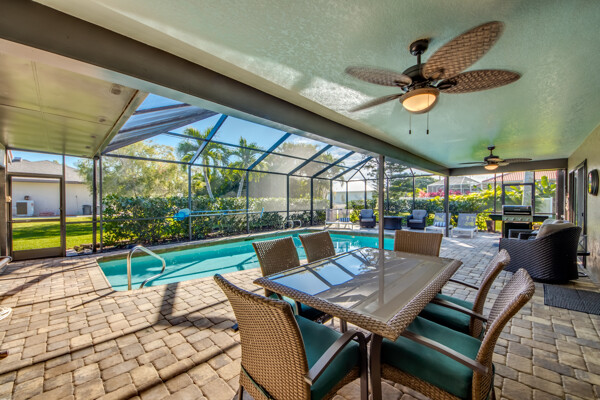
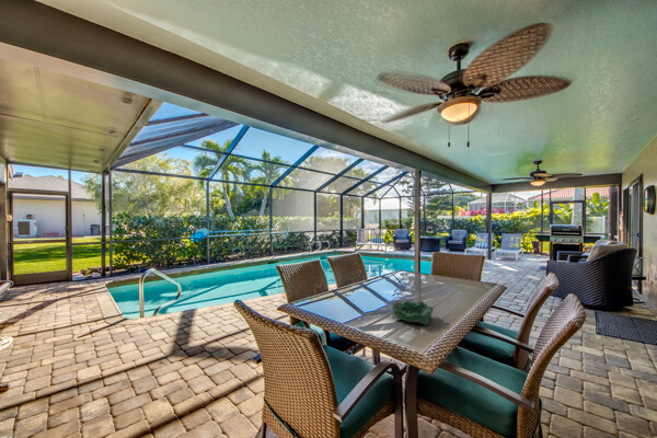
+ decorative bowl [391,298,435,326]
